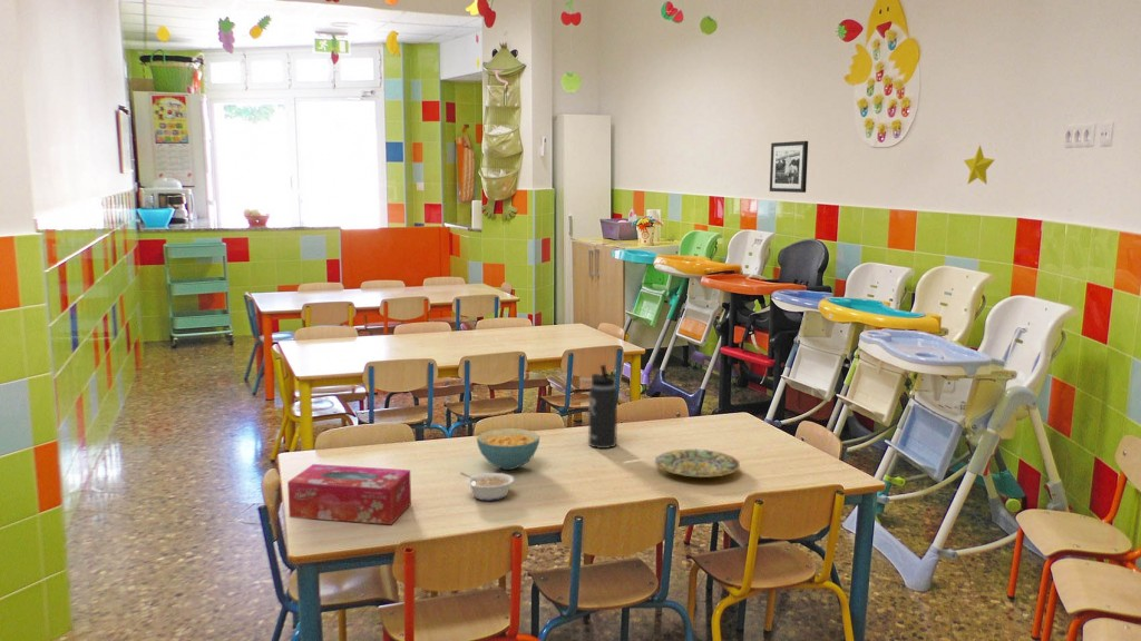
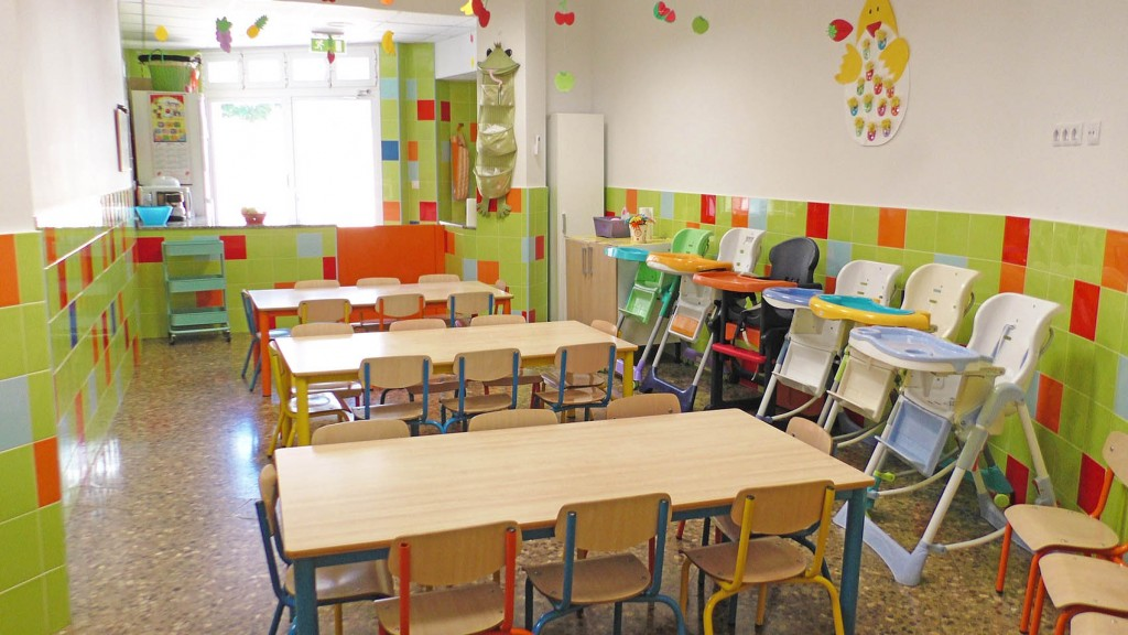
- thermos bottle [587,364,618,450]
- picture frame [769,140,809,194]
- legume [459,471,515,502]
- cereal bowl [476,427,540,471]
- decorative star [963,144,996,186]
- plate [654,448,741,479]
- tissue box [286,463,412,525]
